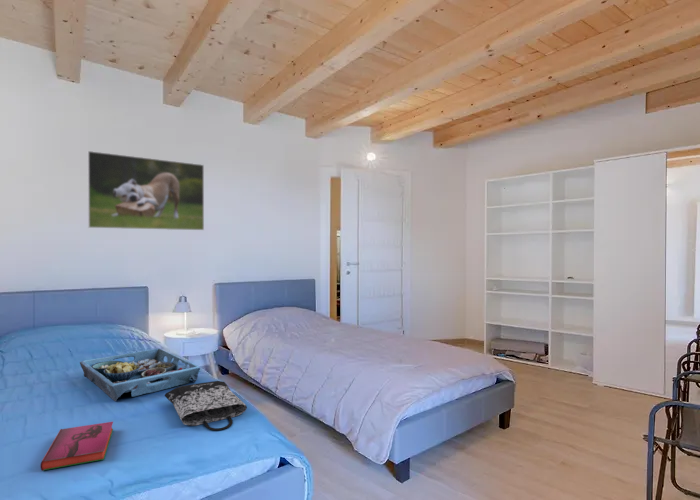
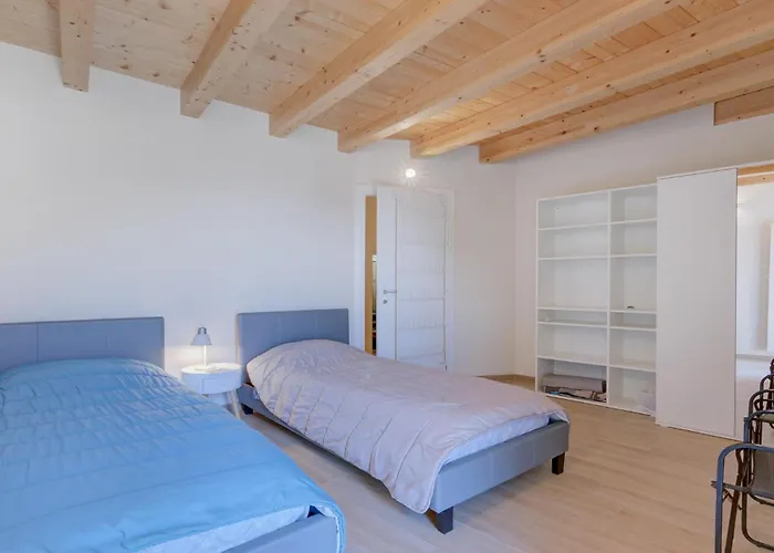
- hardback book [40,421,114,472]
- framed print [87,150,205,231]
- tote bag [164,380,248,431]
- serving tray [79,347,201,403]
